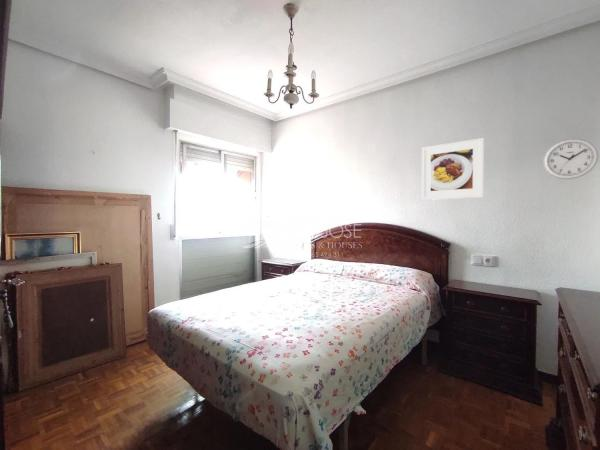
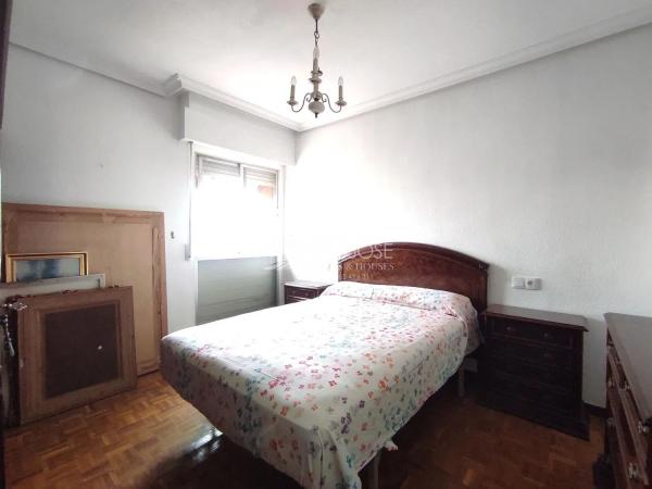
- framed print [421,137,485,201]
- wall clock [542,138,599,180]
